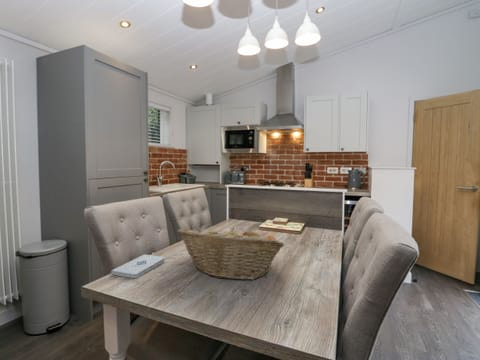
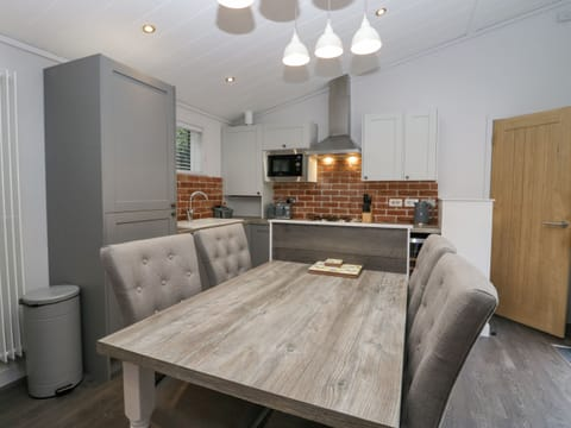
- fruit basket [176,225,285,281]
- notepad [110,253,166,279]
